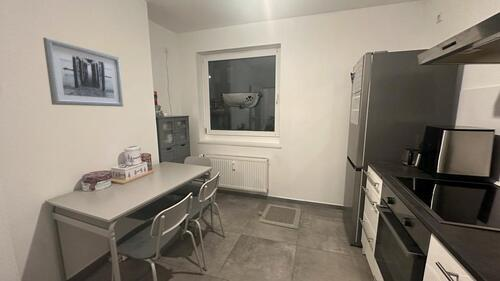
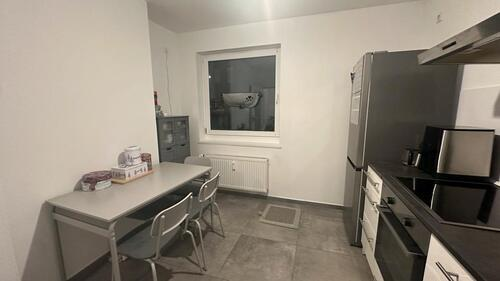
- wall art [42,36,124,108]
